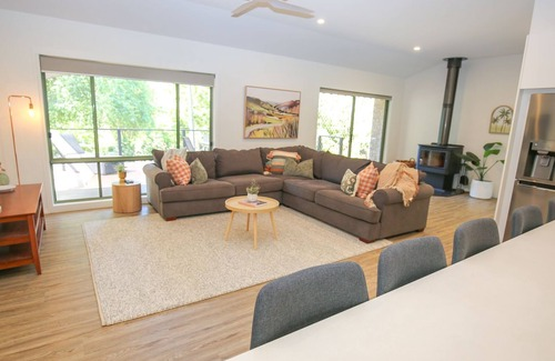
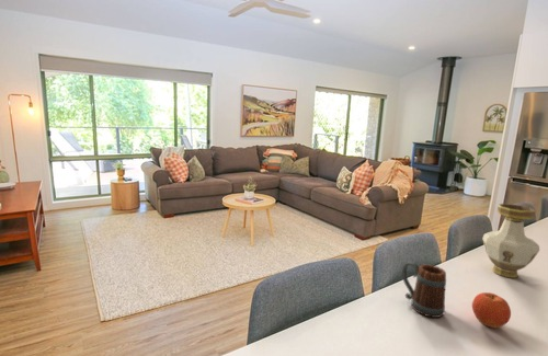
+ fruit [471,291,512,329]
+ mug [401,261,447,319]
+ vase [481,203,540,279]
